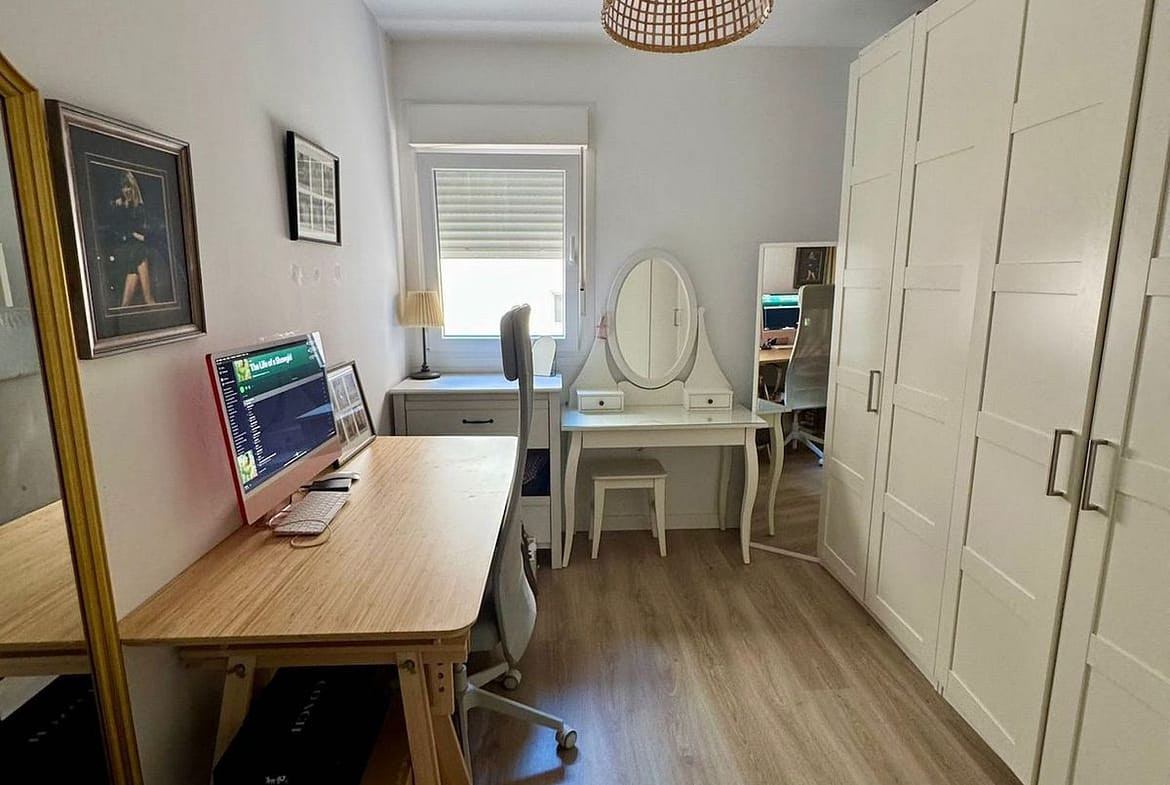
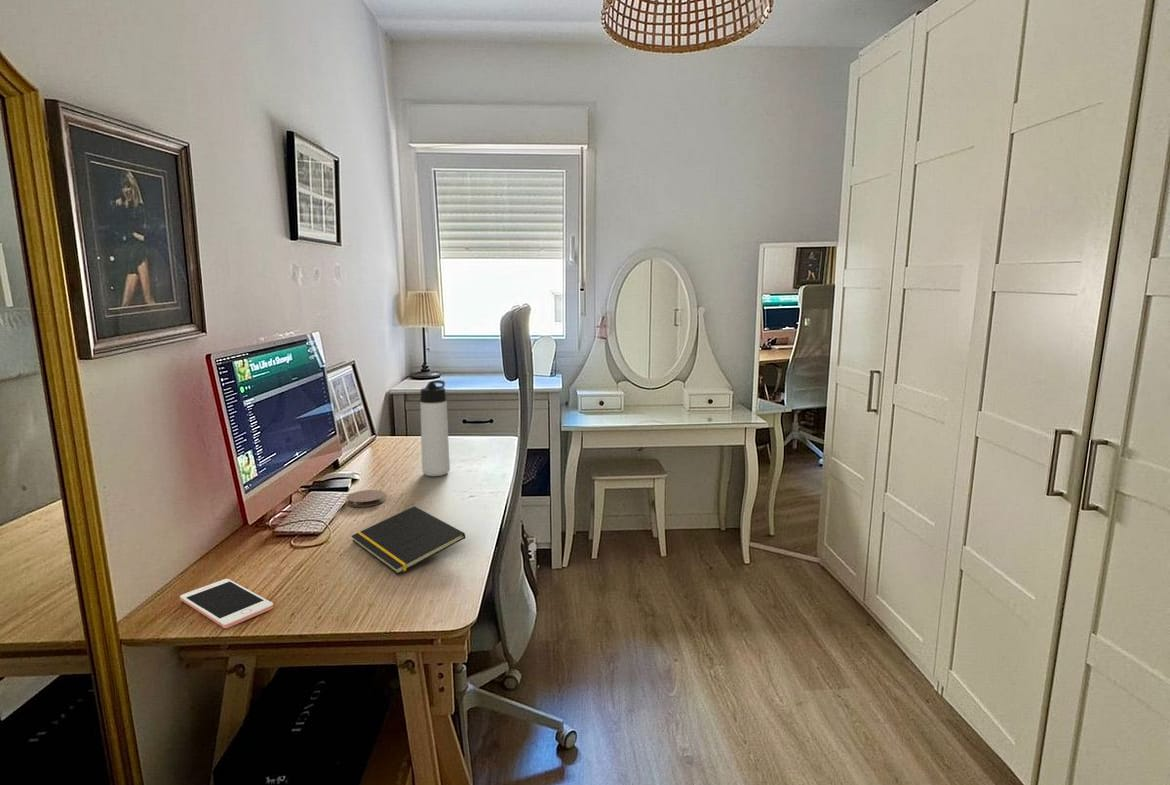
+ thermos bottle [419,379,451,477]
+ coaster [346,489,386,508]
+ notepad [350,505,466,575]
+ cell phone [179,578,274,629]
